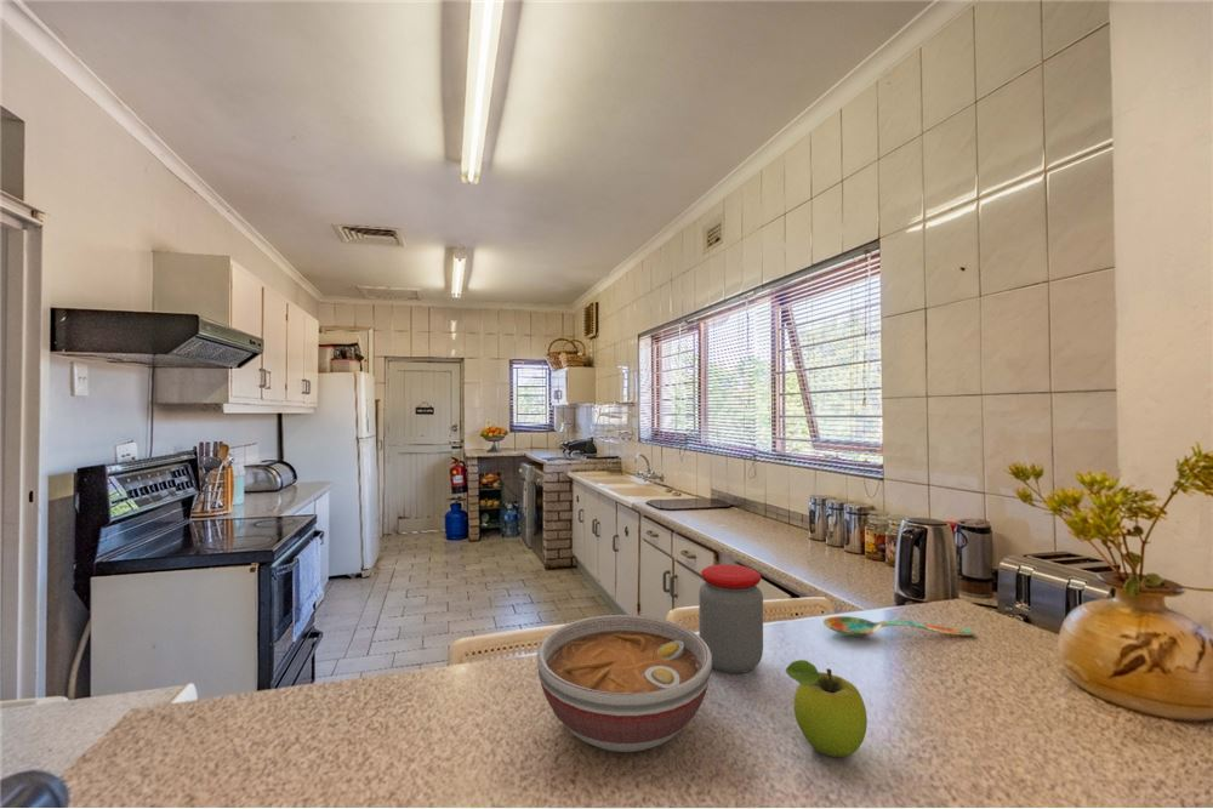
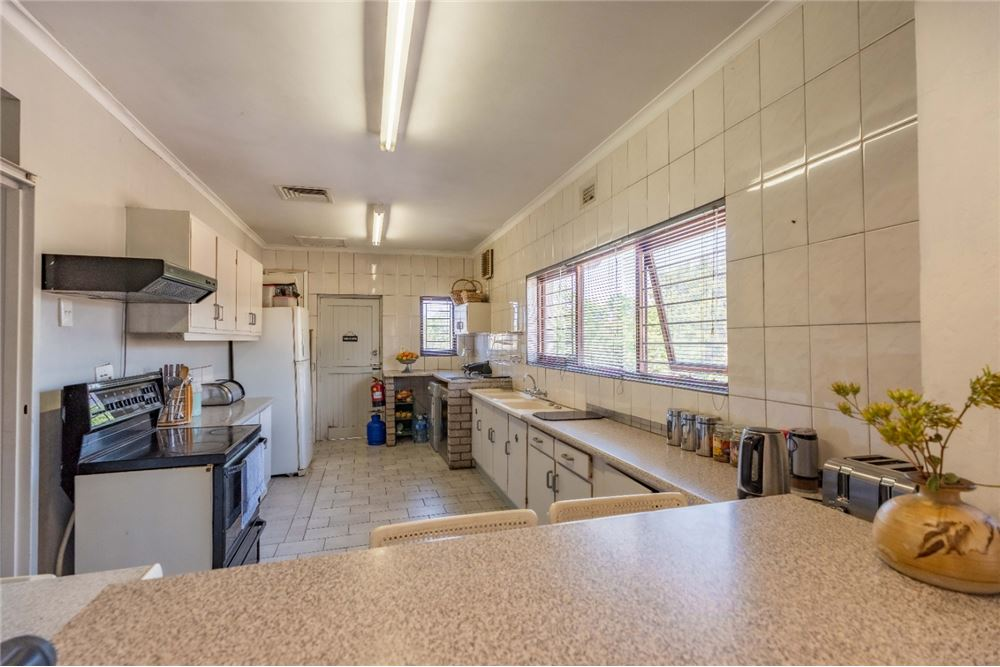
- bowl [536,614,712,753]
- fruit [785,659,869,758]
- spoon [822,615,976,637]
- jar [697,563,764,674]
